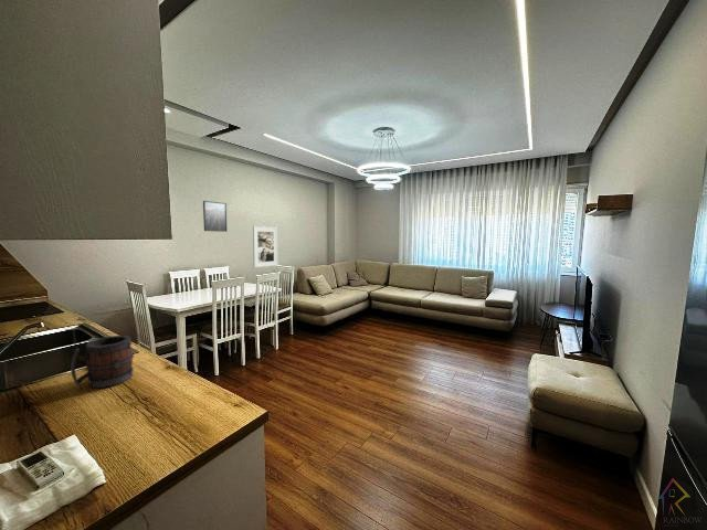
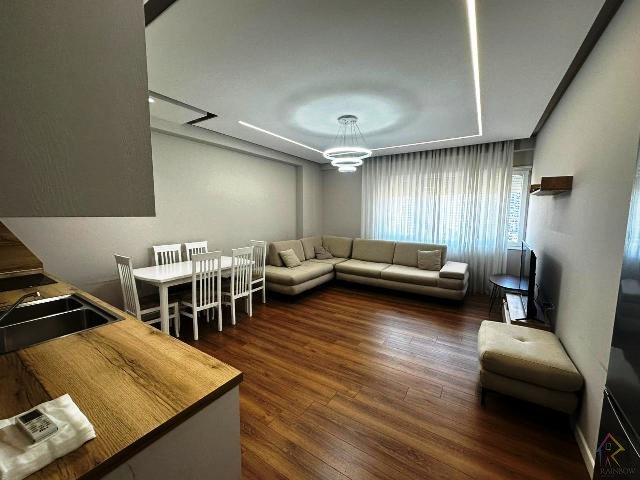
- mug [70,335,135,390]
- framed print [252,225,278,268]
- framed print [202,200,228,233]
